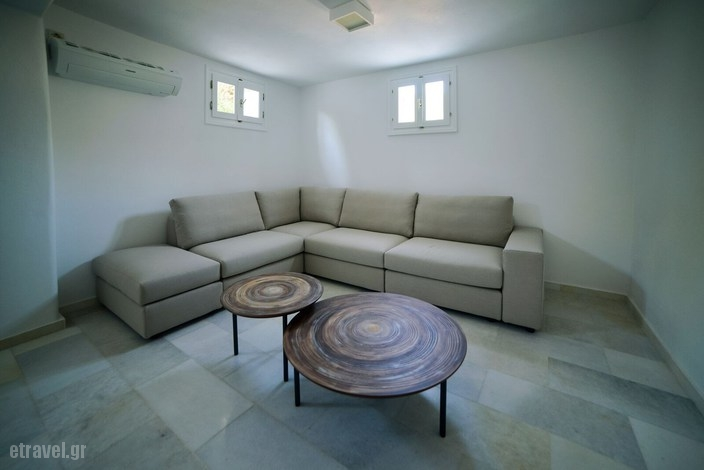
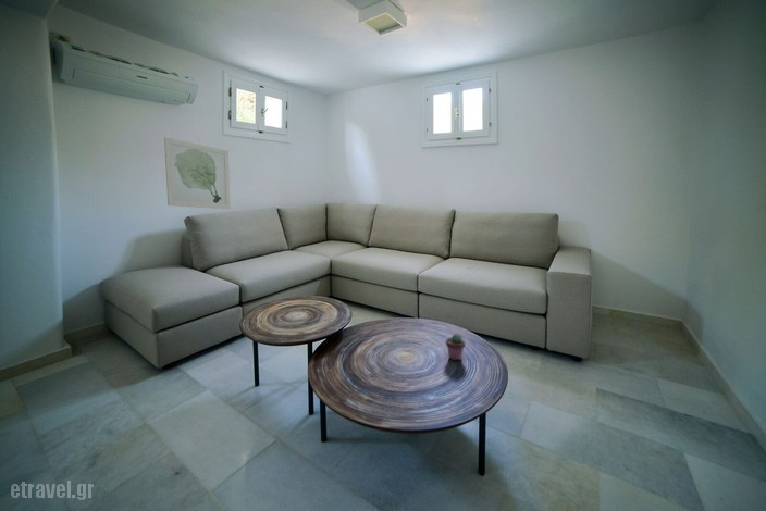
+ potted succulent [445,333,467,361]
+ wall art [163,137,232,210]
